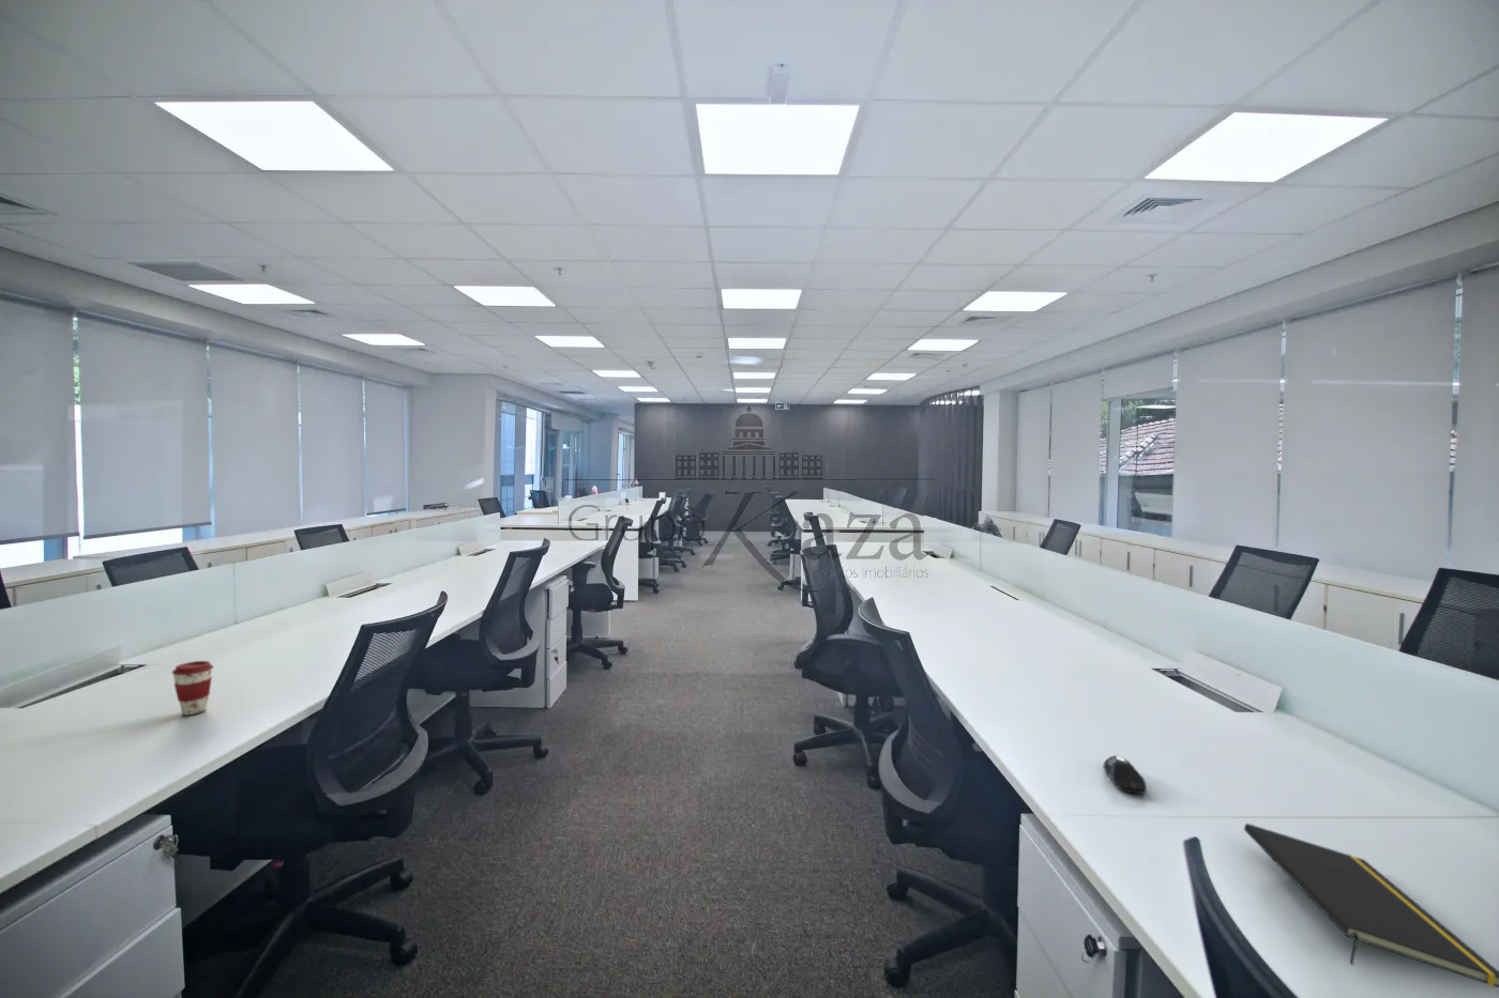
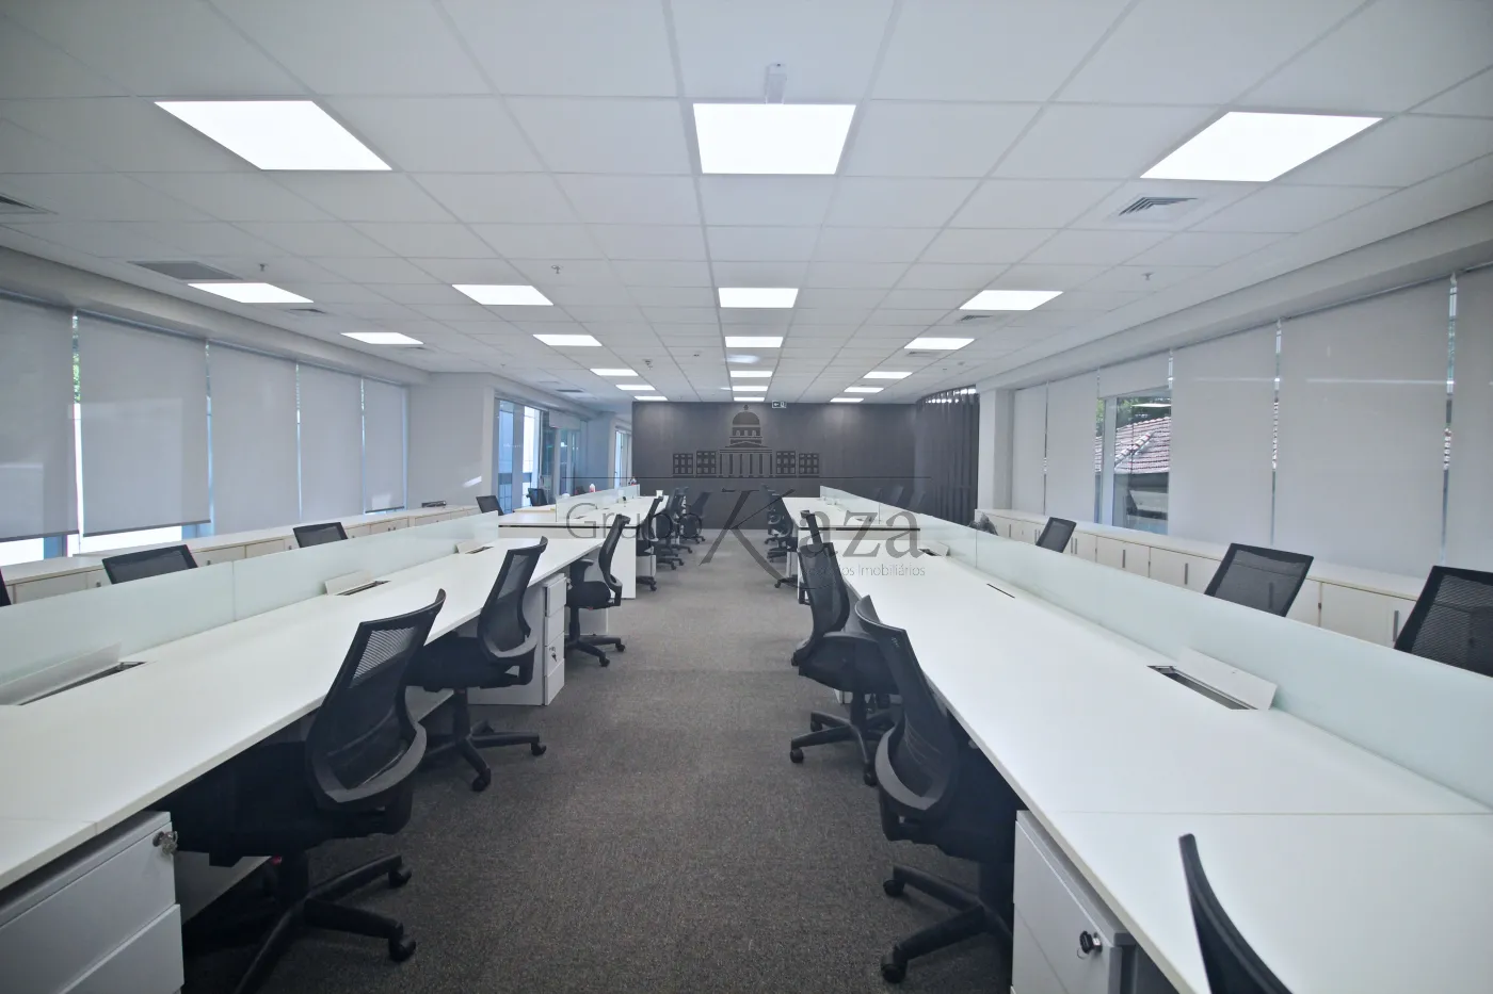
- coffee cup [172,661,214,715]
- computer mouse [1103,754,1148,795]
- notepad [1243,823,1499,989]
